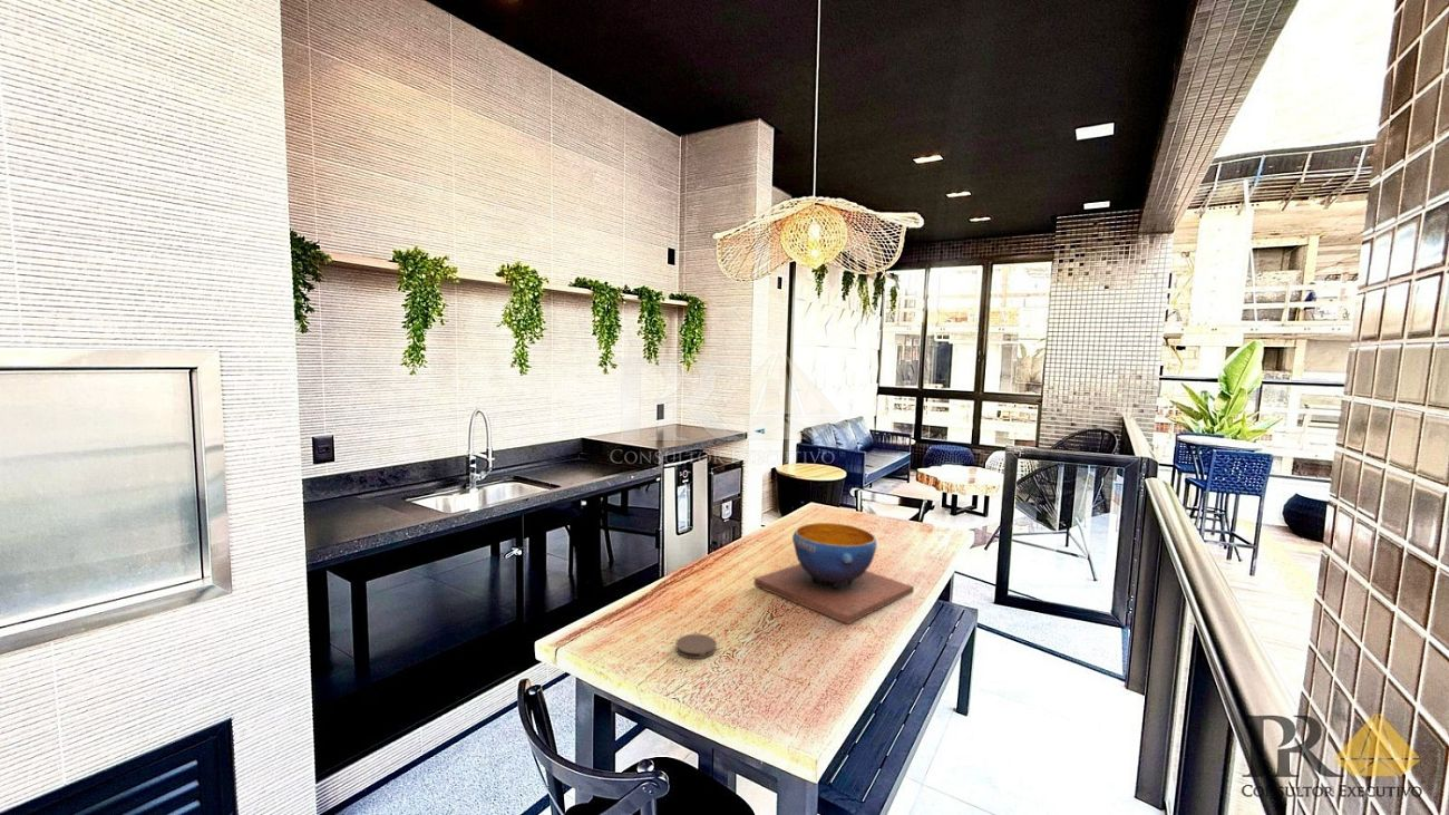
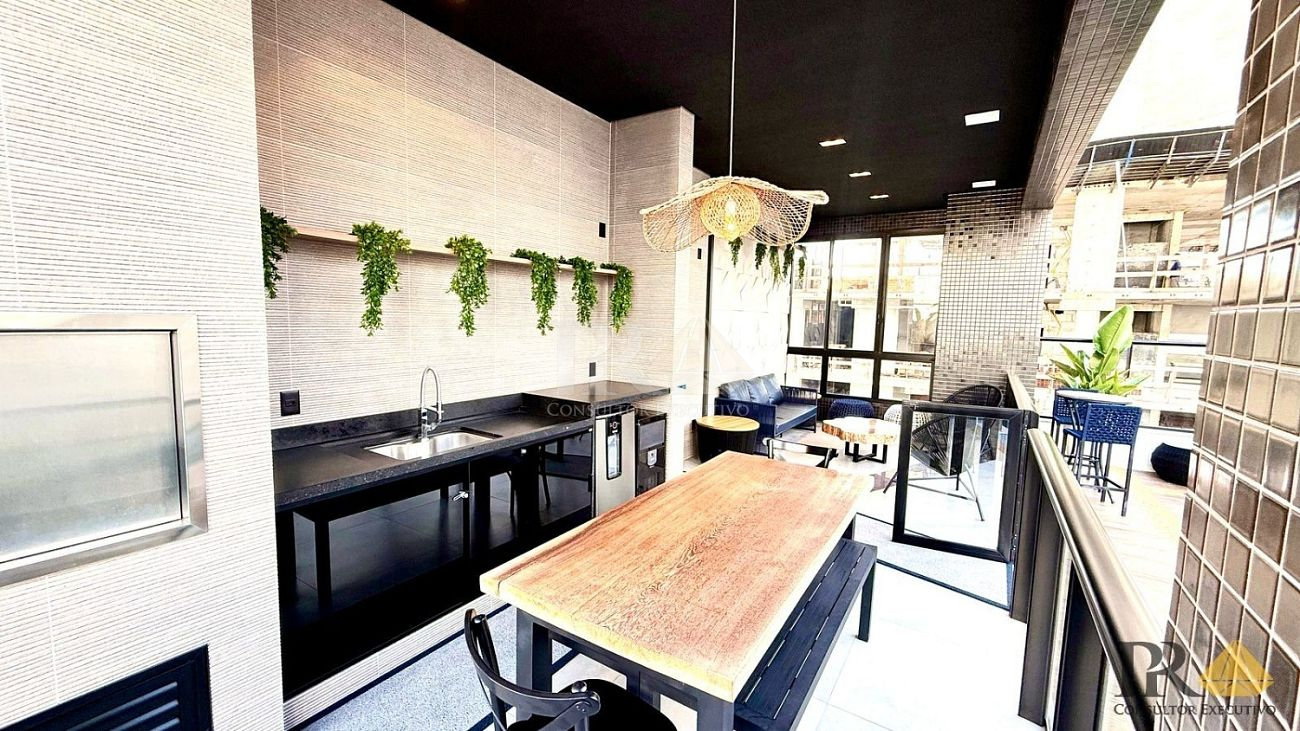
- coaster [674,633,718,660]
- decorative bowl [753,522,915,625]
